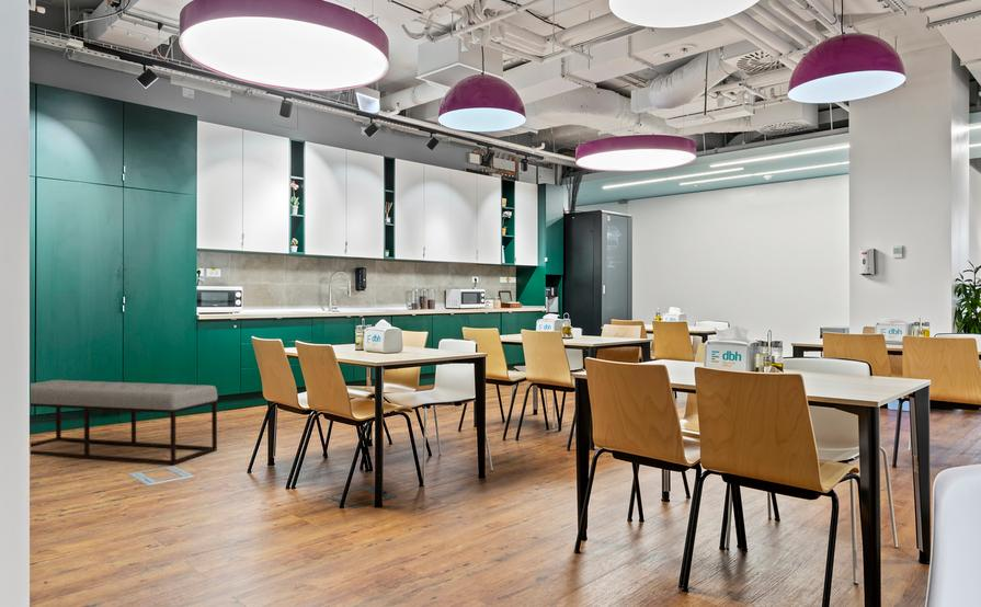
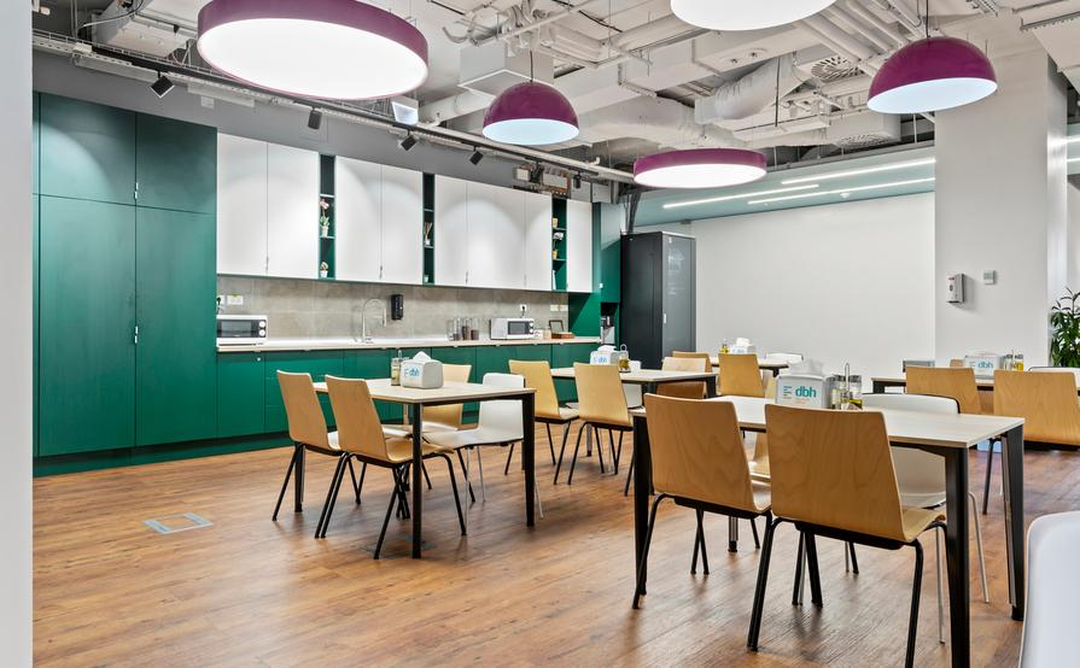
- bench [30,379,219,466]
